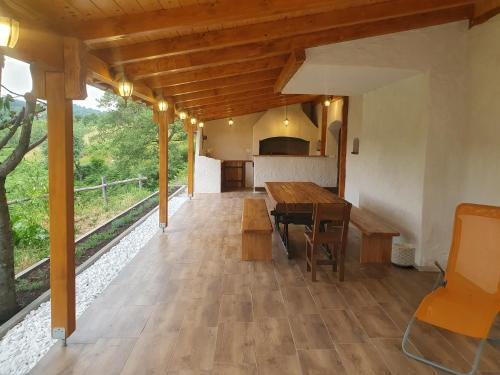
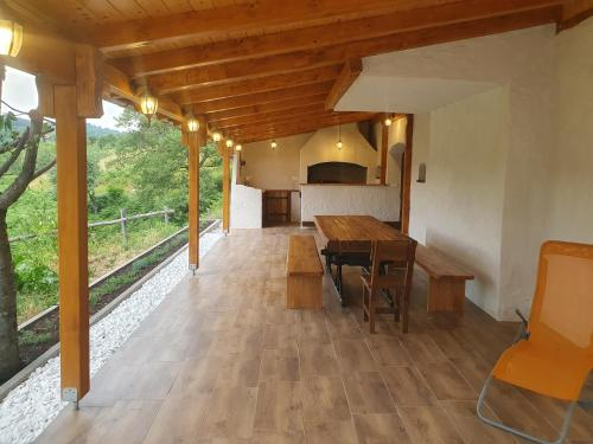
- planter [390,242,417,268]
